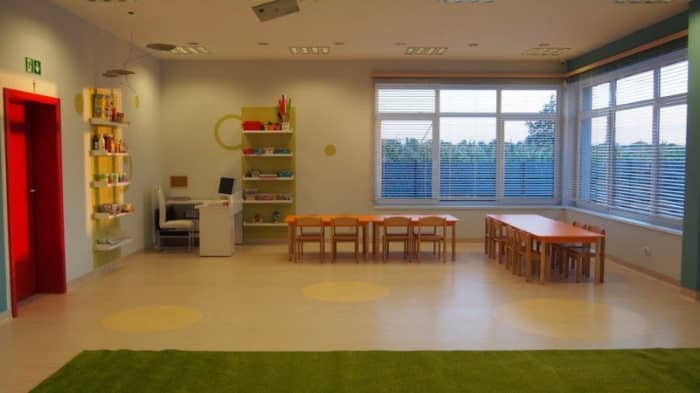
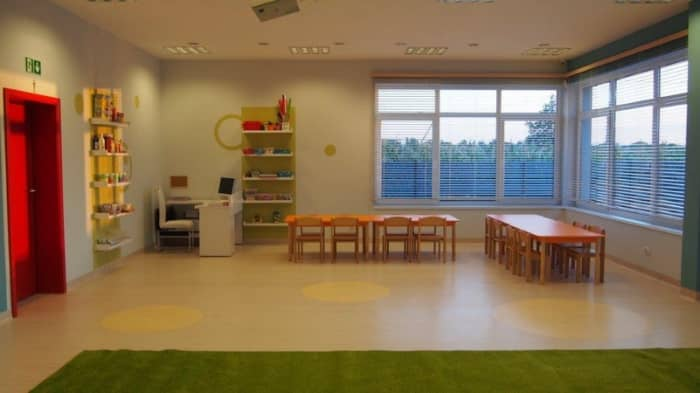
- ceiling mobile [101,11,178,94]
